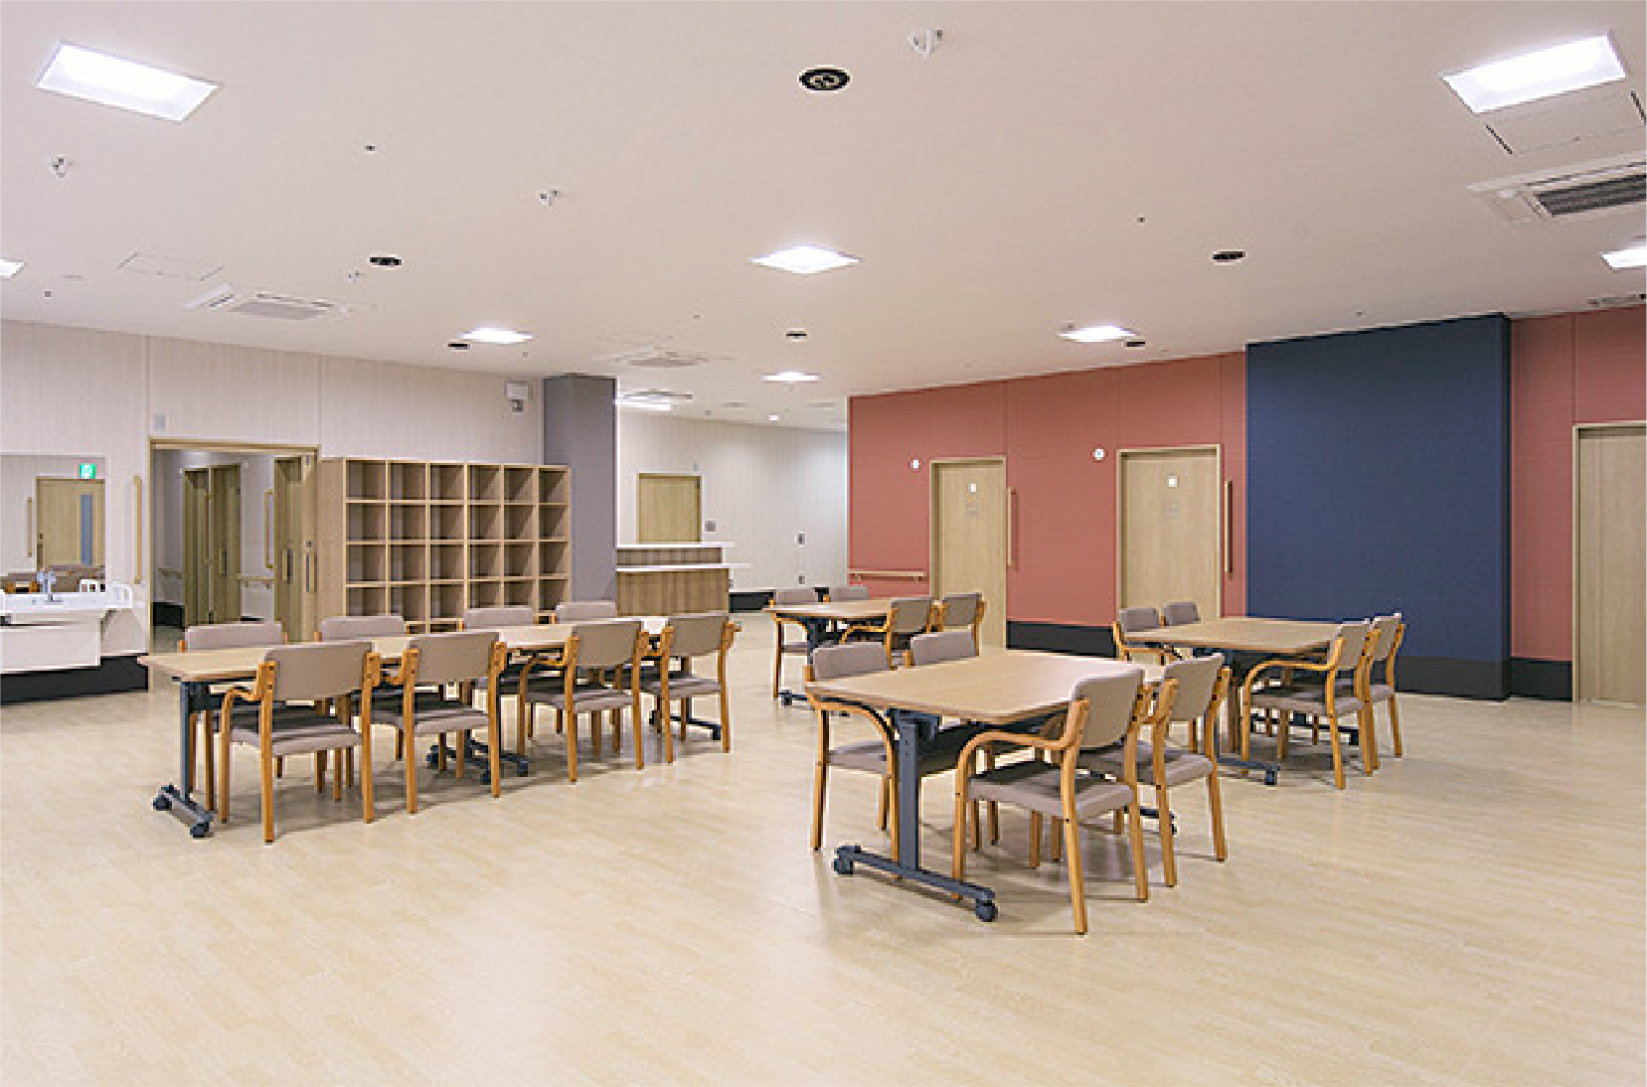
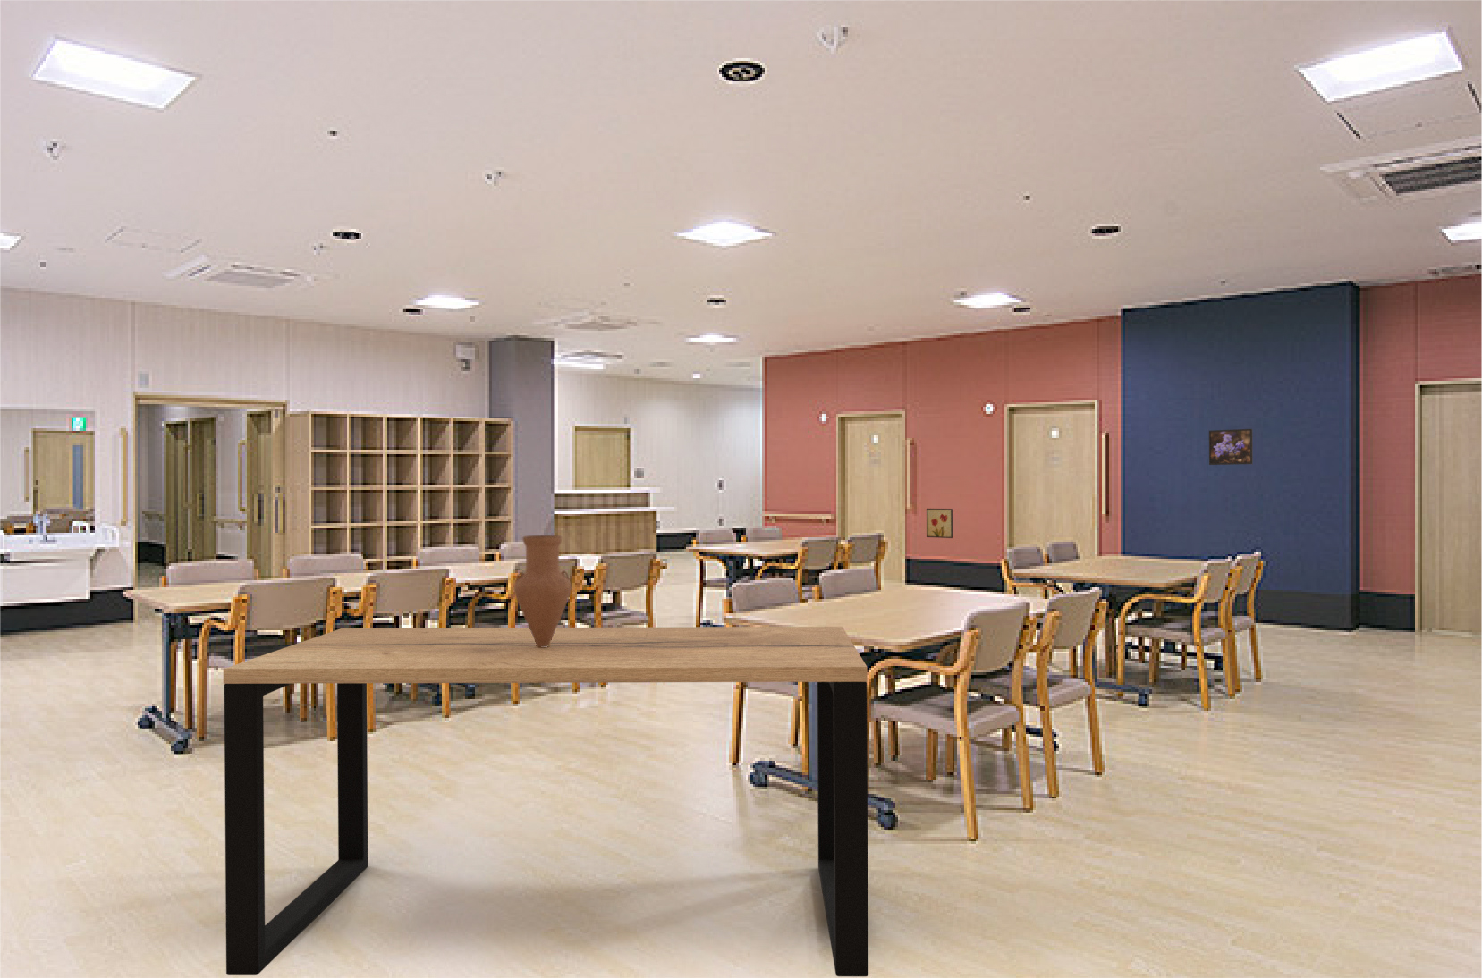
+ vase [513,535,572,647]
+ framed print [1208,428,1254,466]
+ dining table [223,625,869,977]
+ wall art [926,508,953,539]
